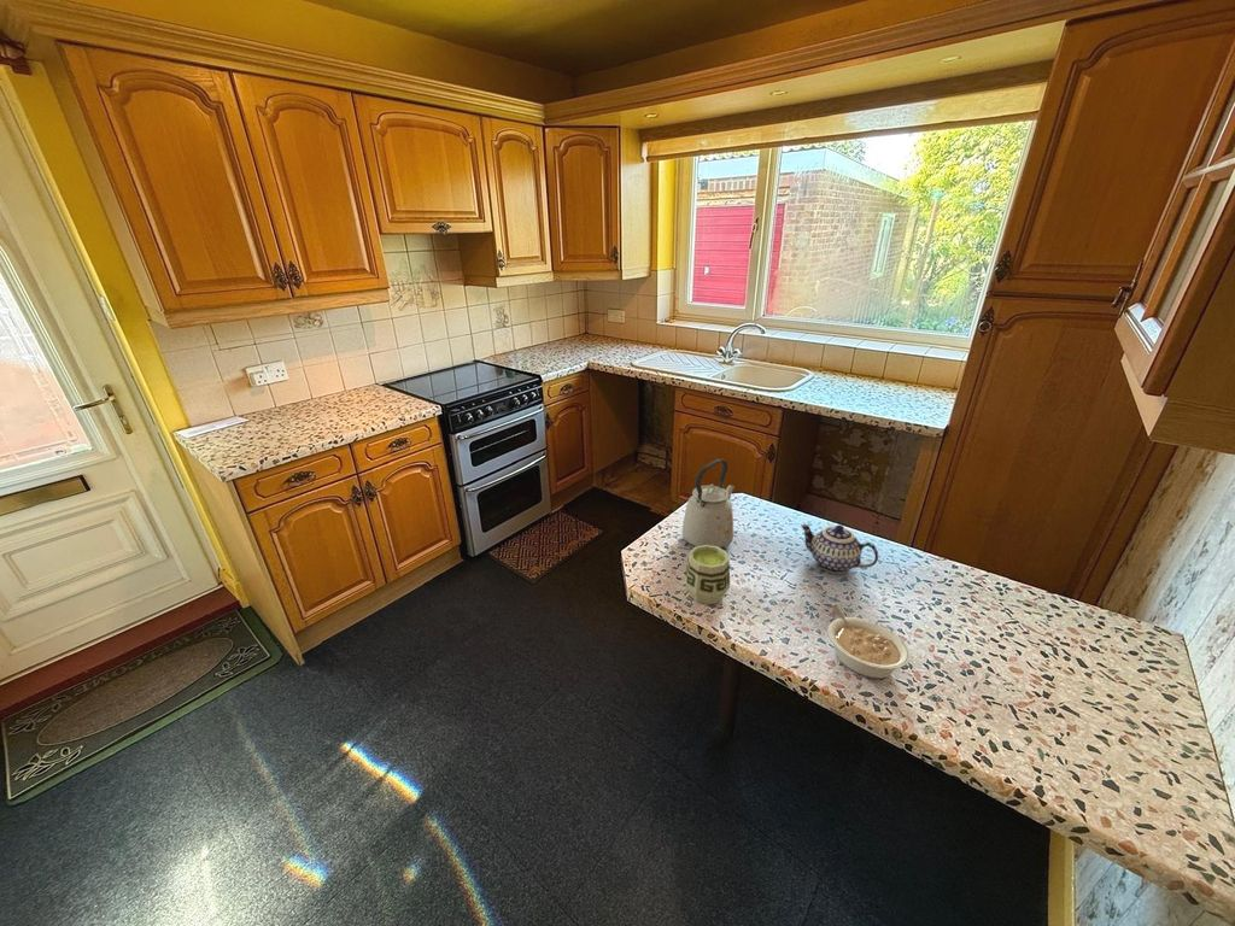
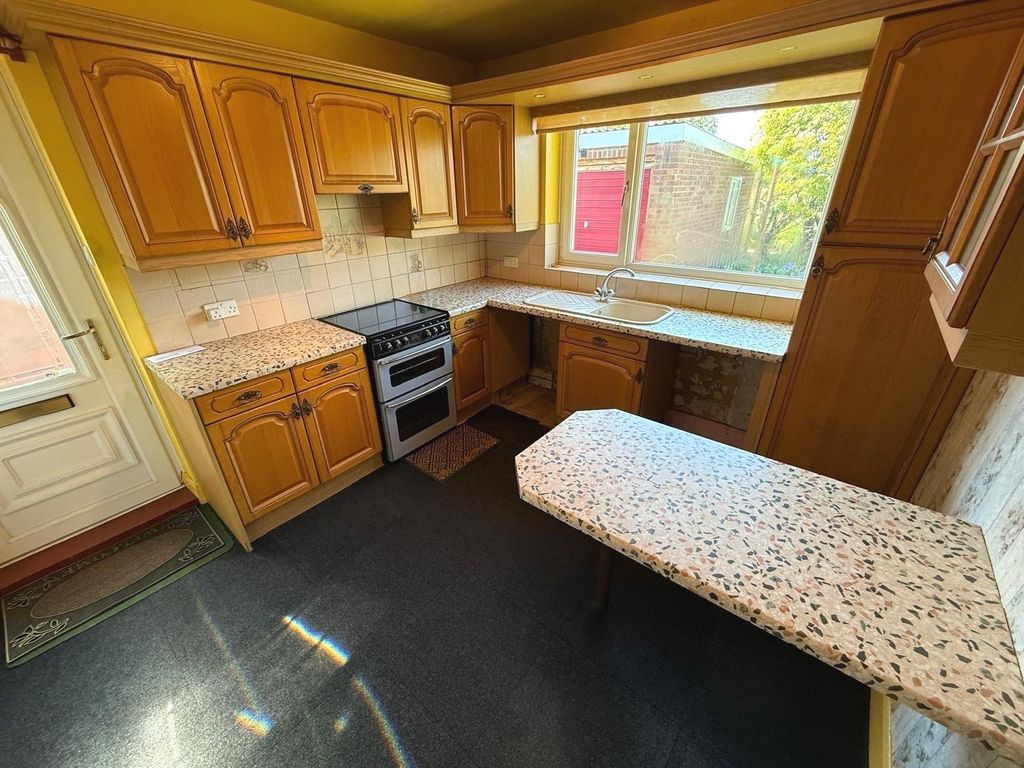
- teapot [800,523,879,575]
- kettle [681,458,736,549]
- cup [684,545,731,605]
- legume [826,603,912,680]
